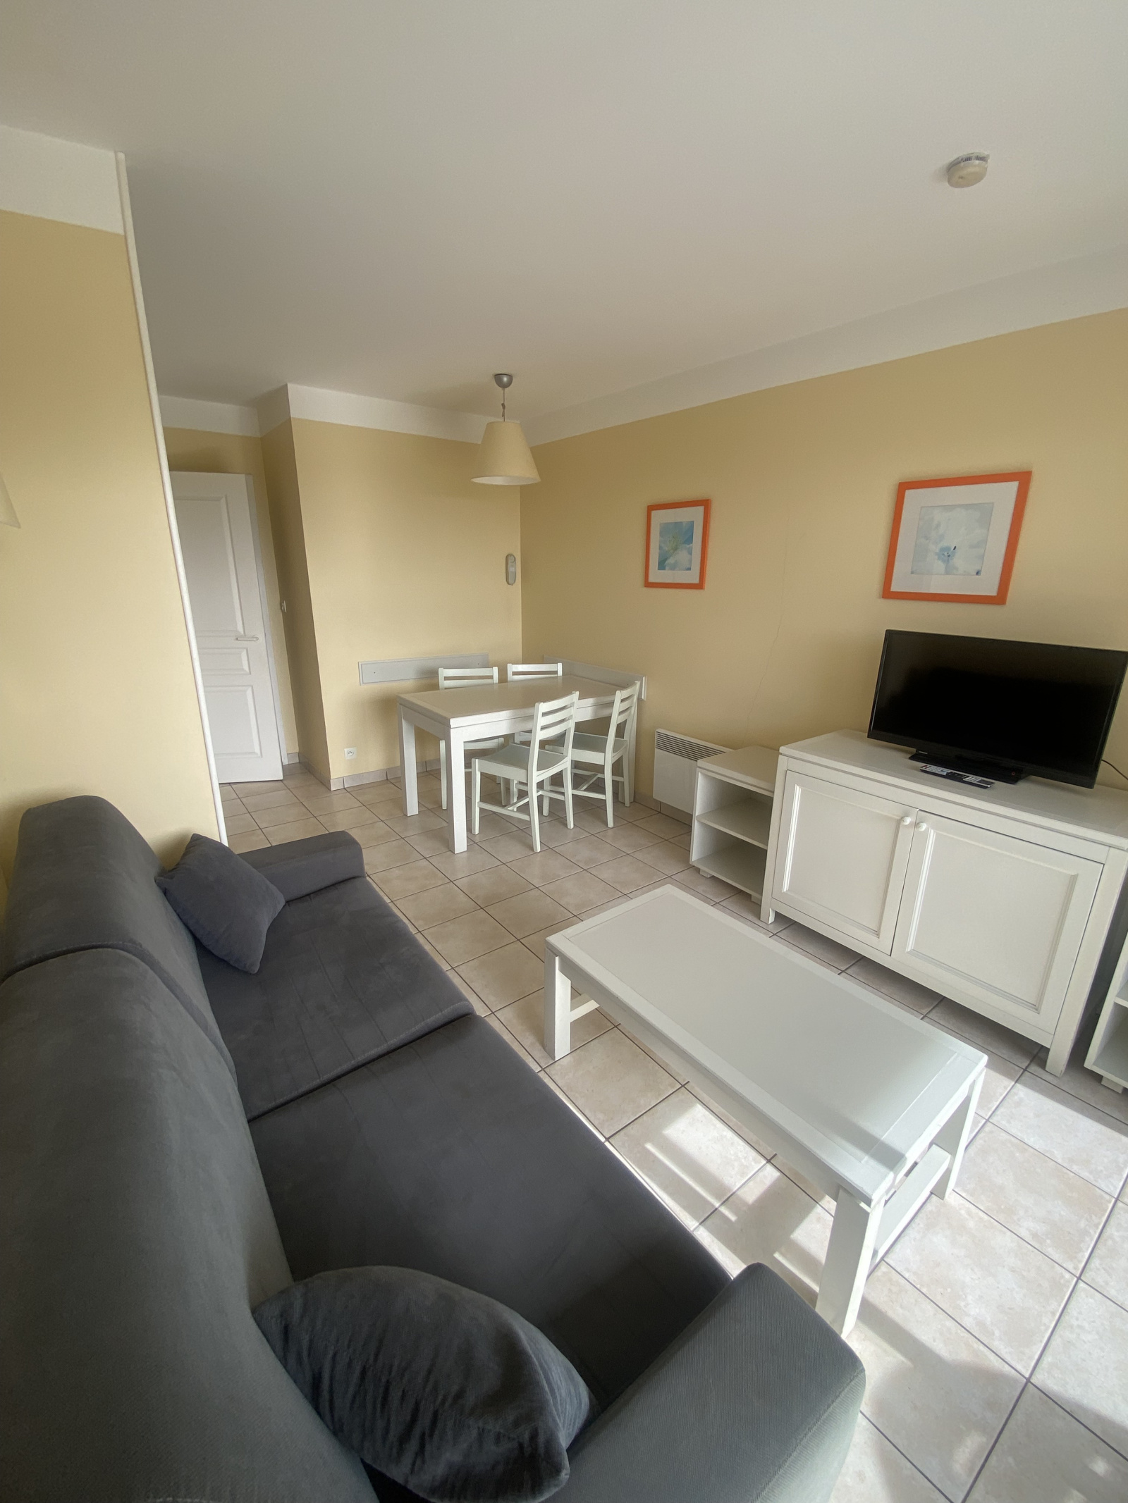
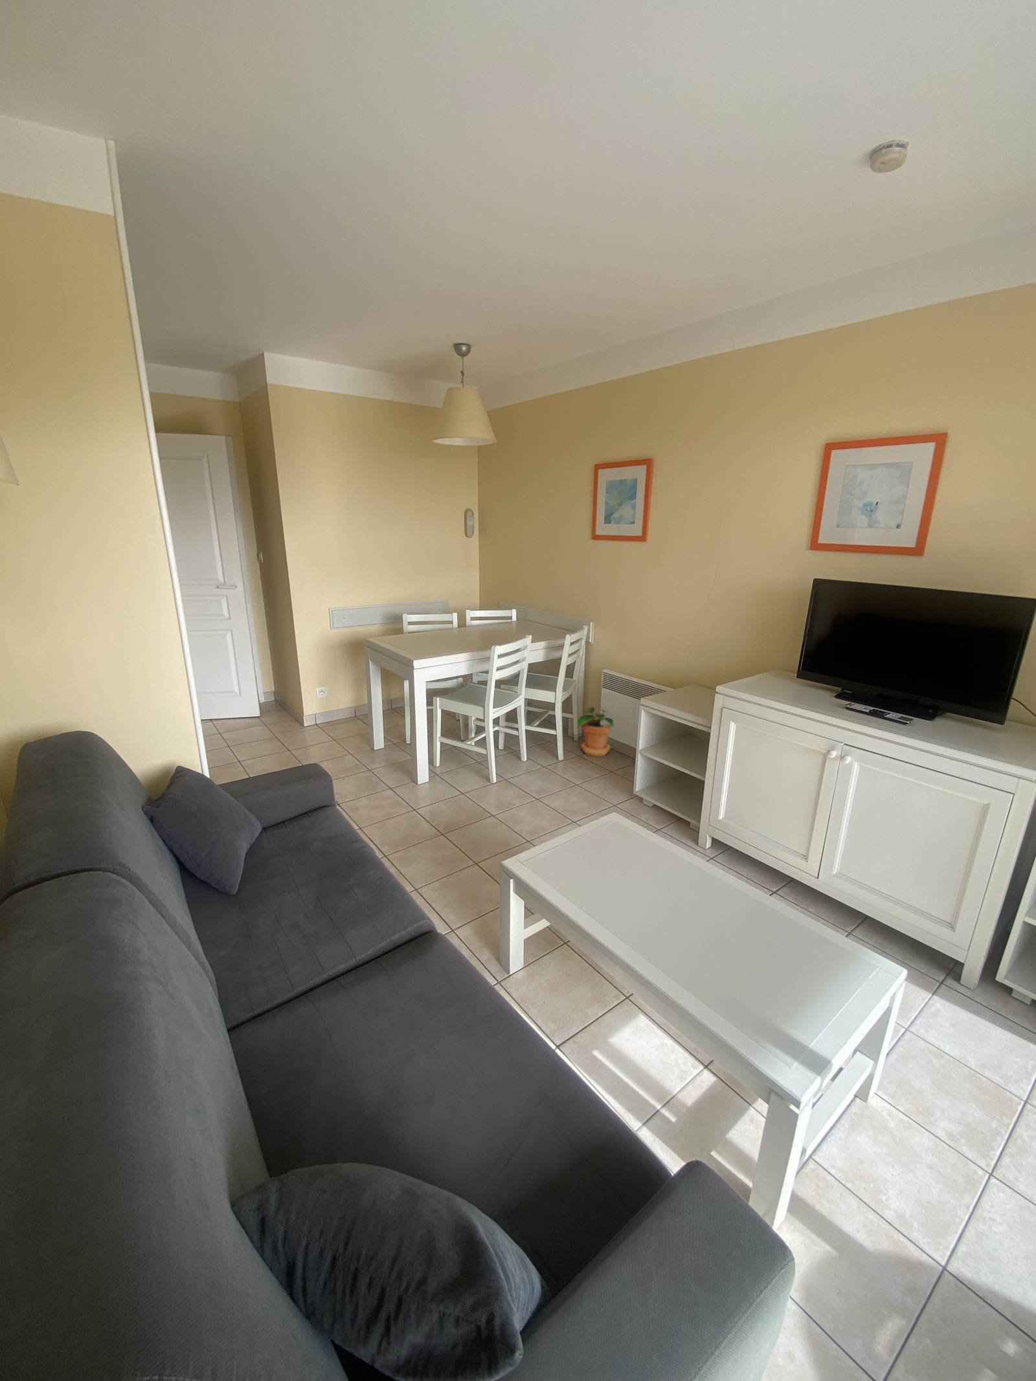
+ potted plant [577,706,615,757]
